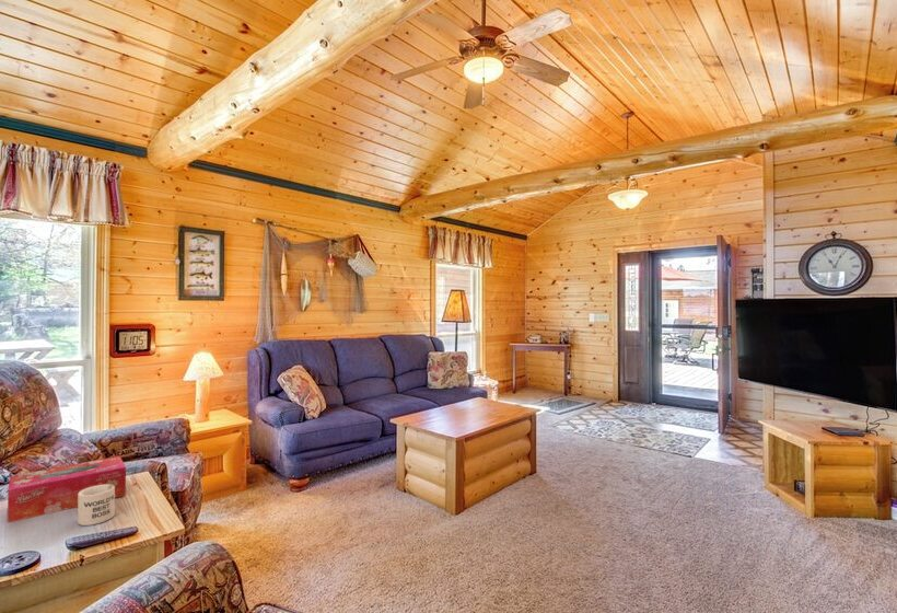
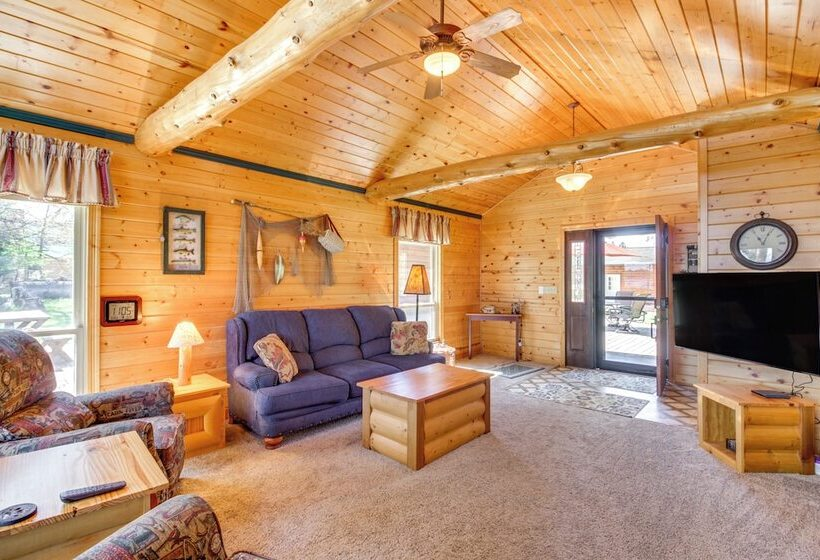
- tissue box [7,455,127,523]
- mug [77,484,116,527]
